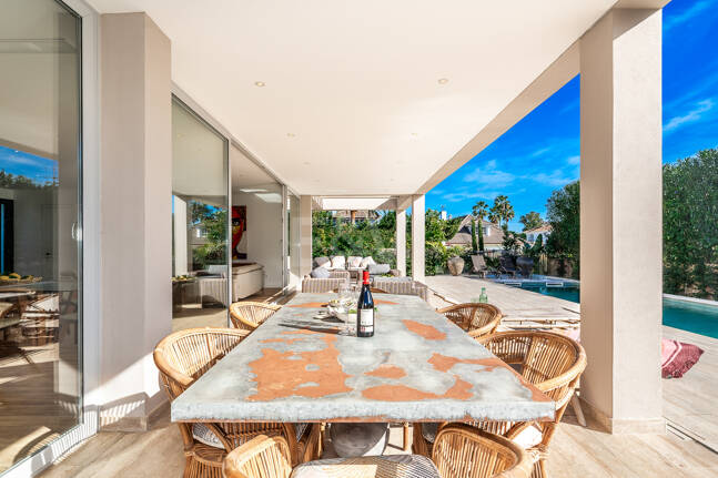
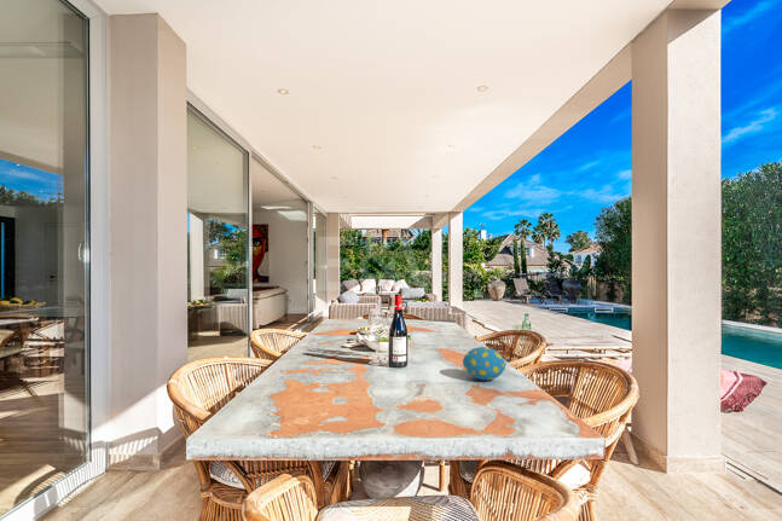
+ decorative egg [462,346,506,381]
